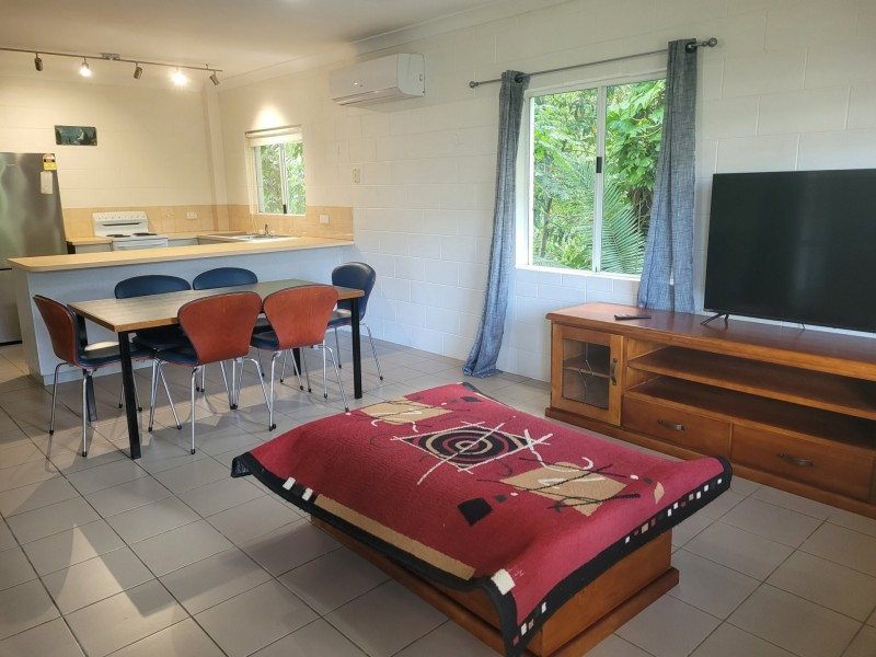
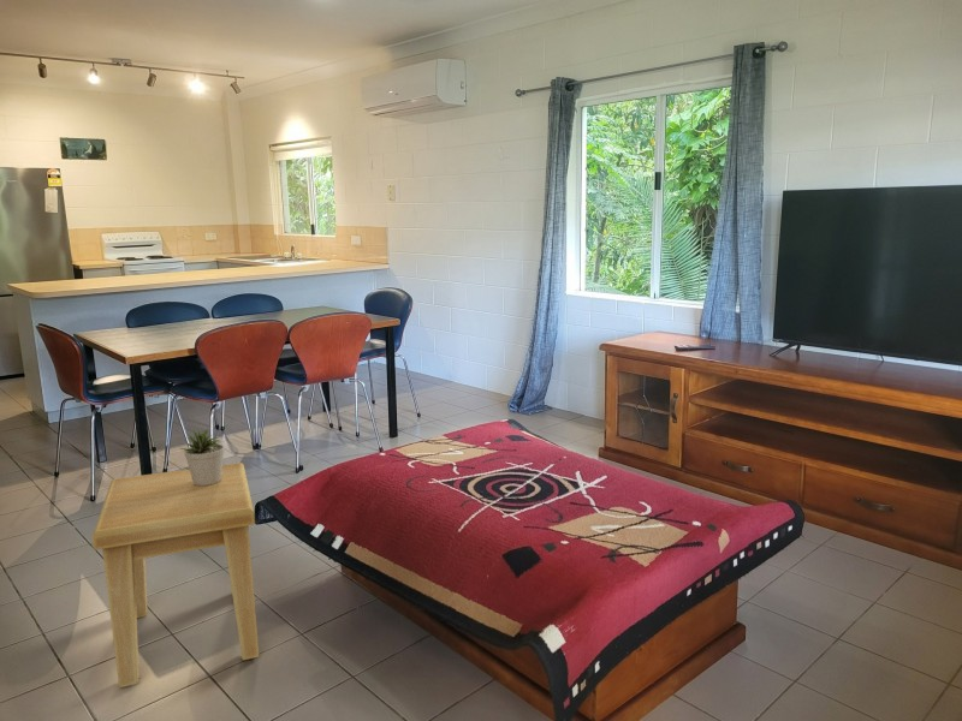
+ side table [91,461,260,689]
+ potted plant [179,427,225,485]
